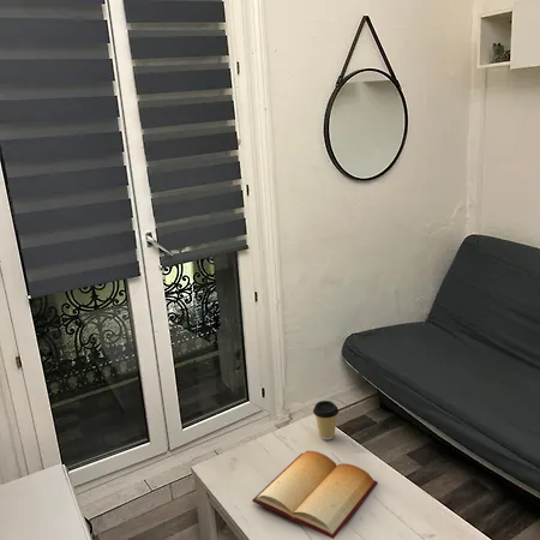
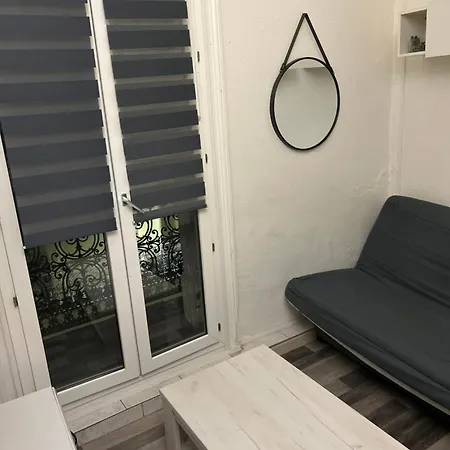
- bible [251,450,379,540]
- coffee cup [312,400,340,440]
